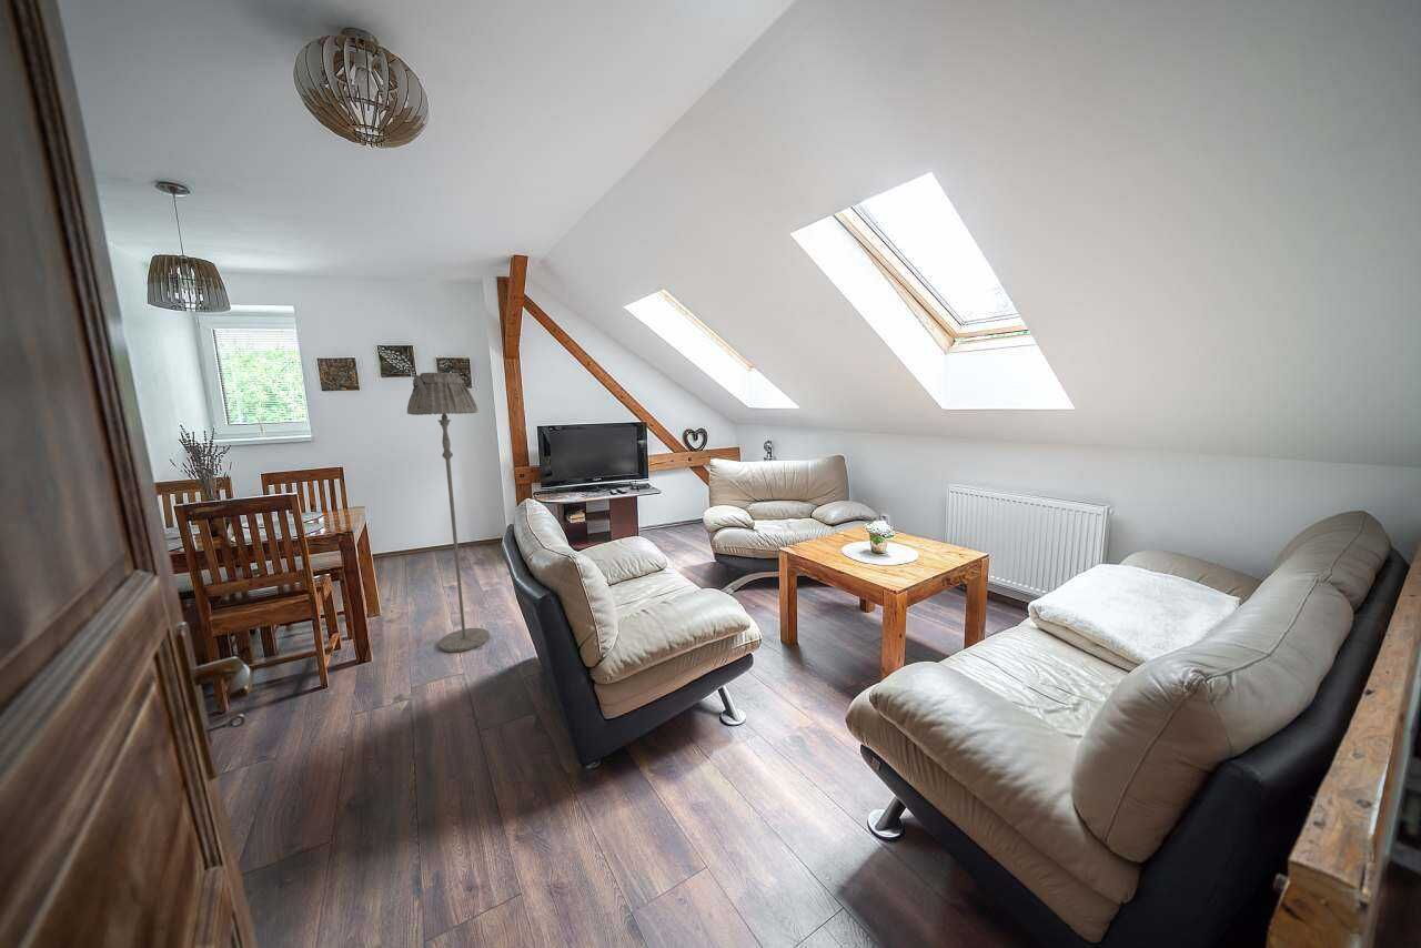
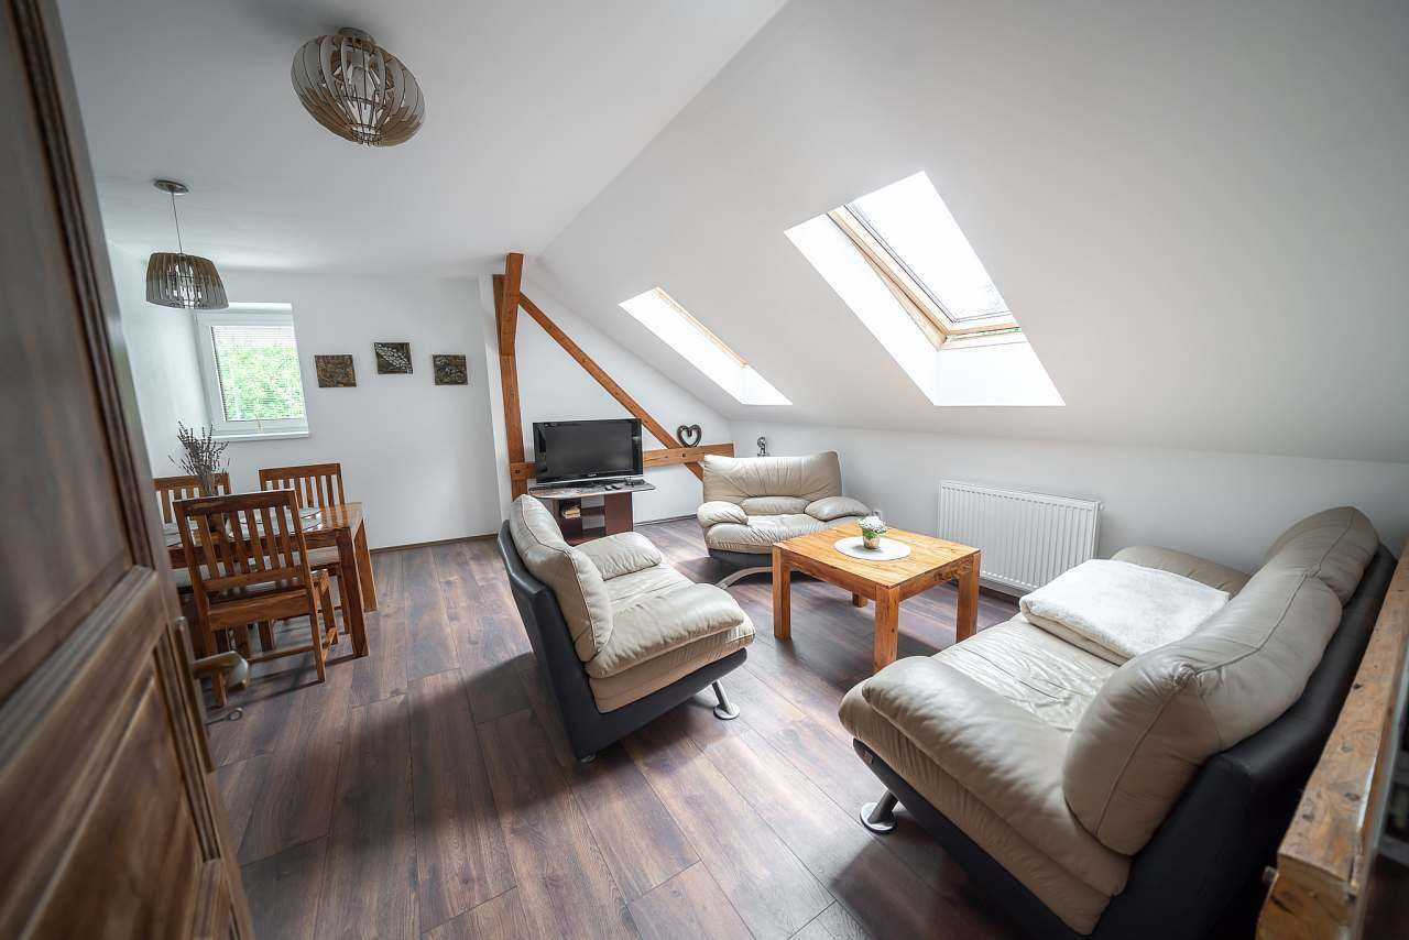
- floor lamp [406,371,491,653]
